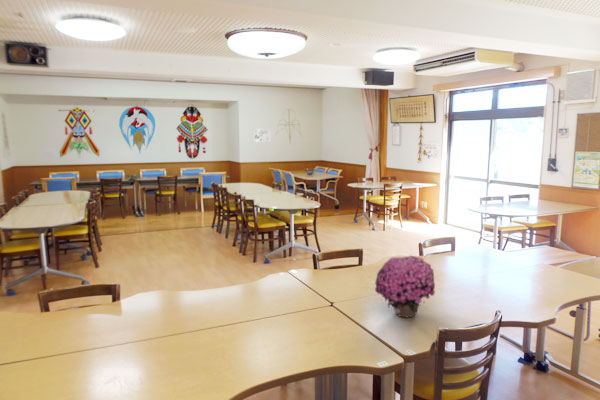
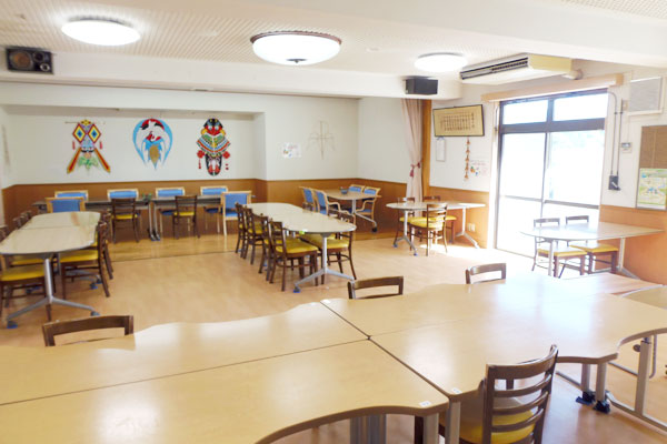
- flower [374,254,436,318]
